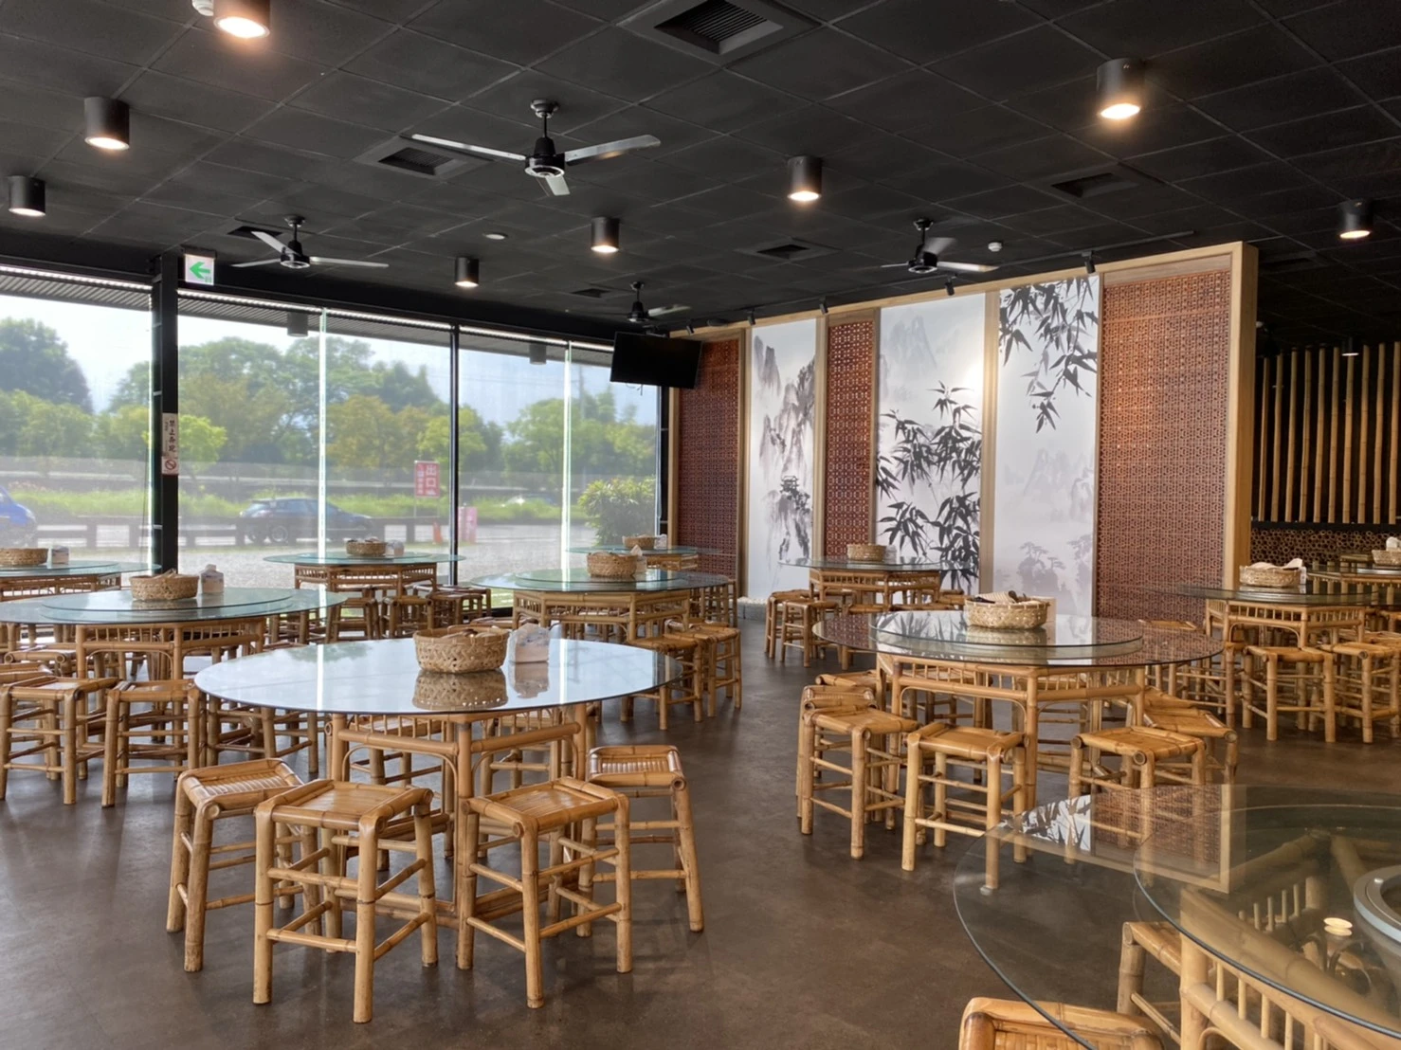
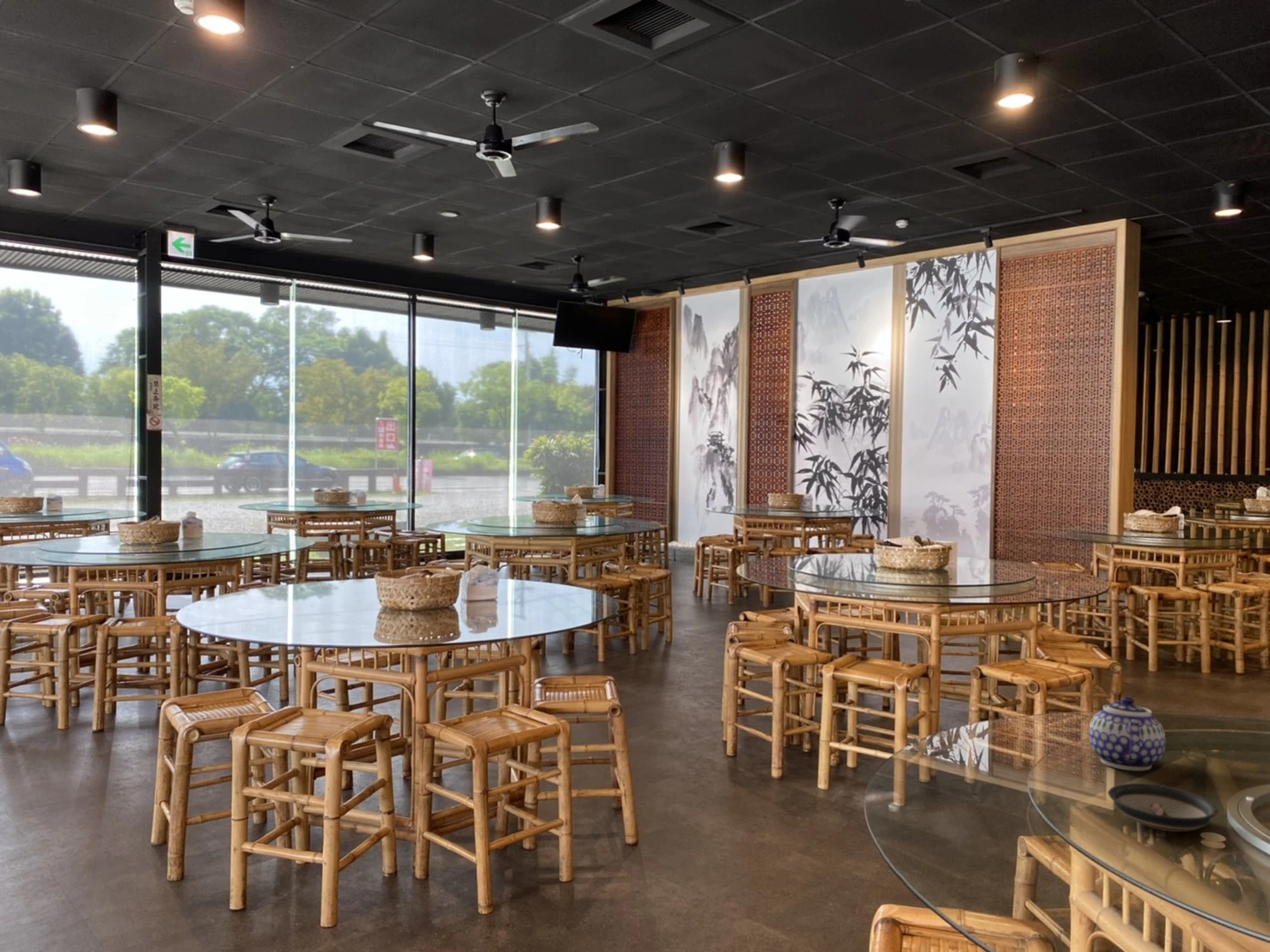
+ teapot [1088,696,1166,772]
+ saucer [1107,783,1218,833]
